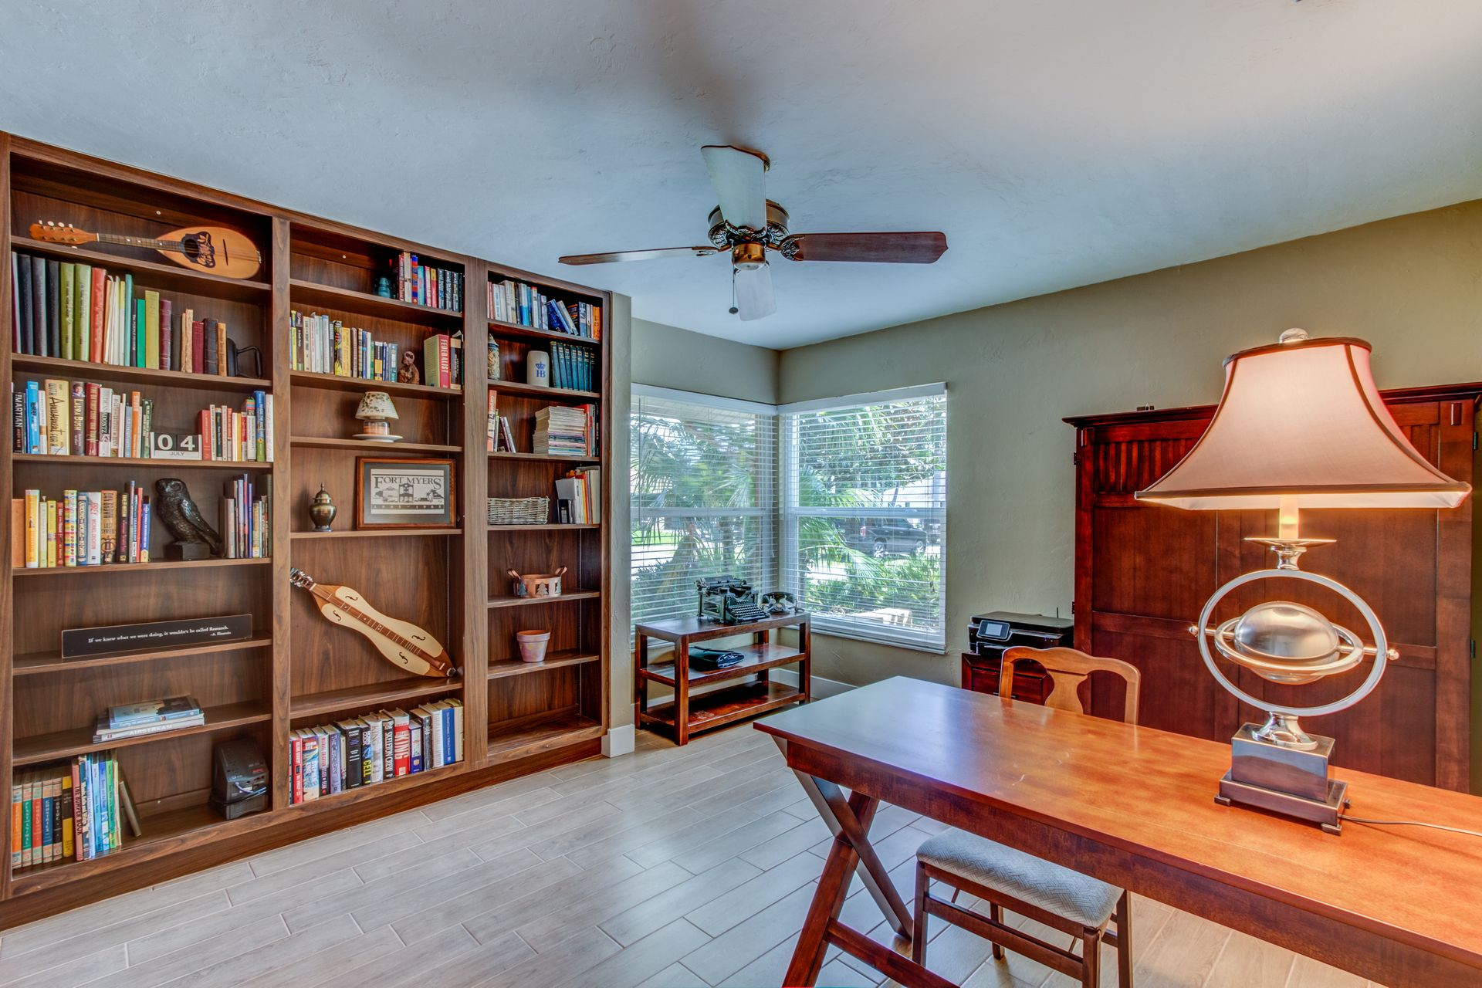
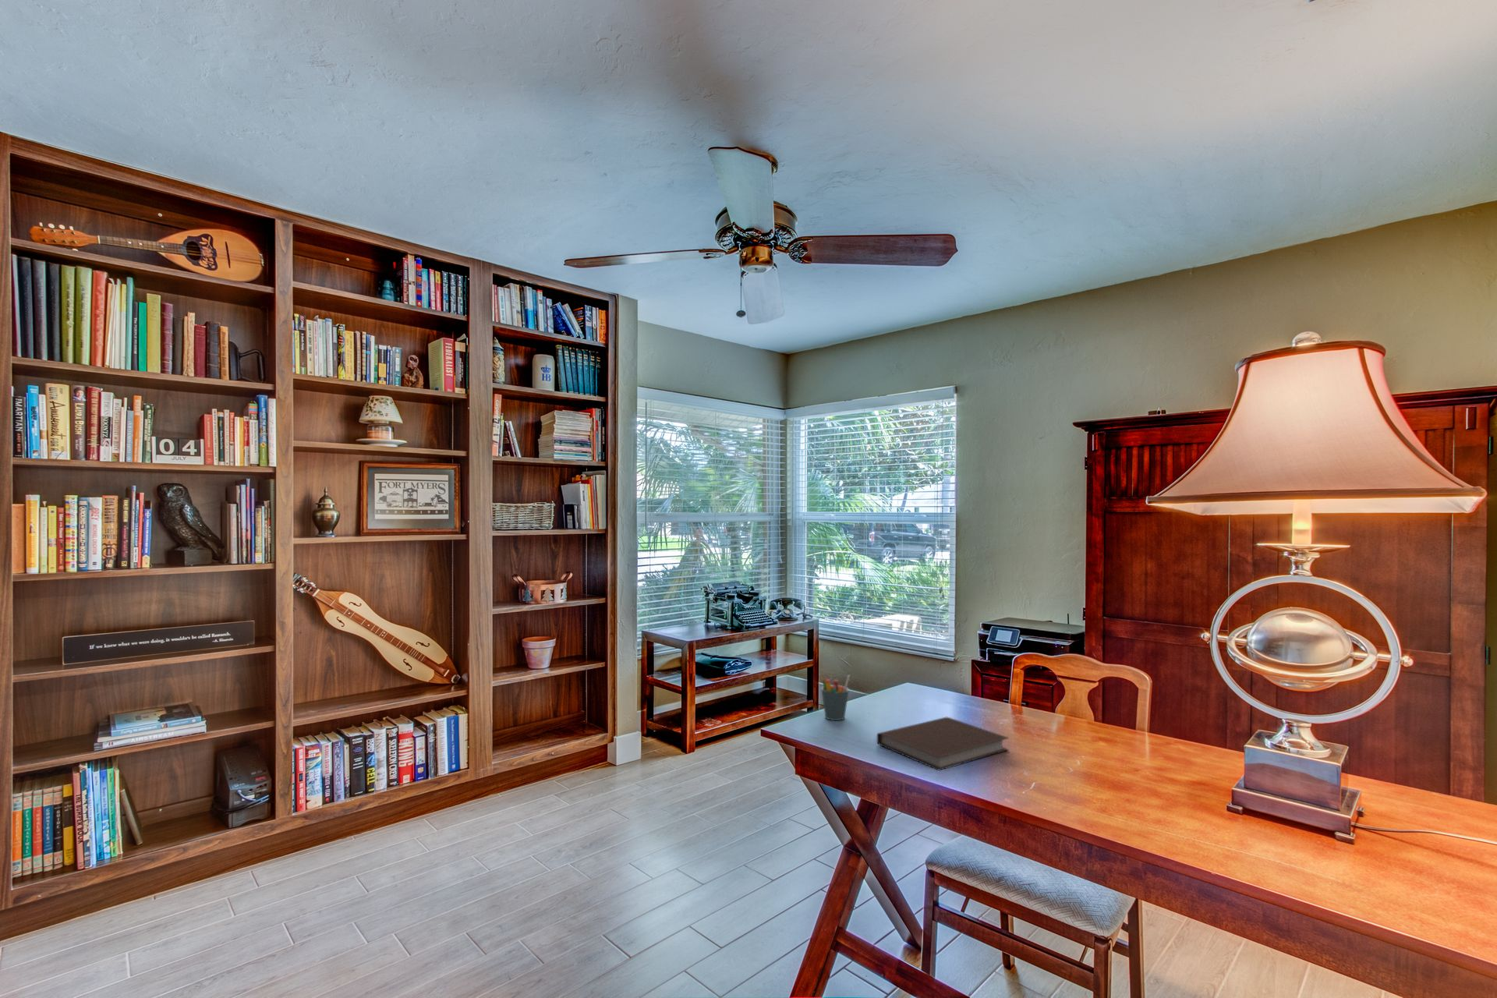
+ notebook [877,716,1010,771]
+ pen holder [820,674,851,721]
